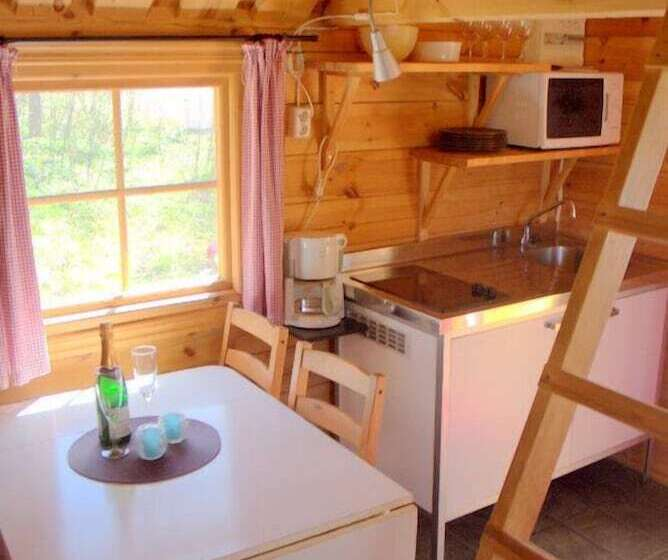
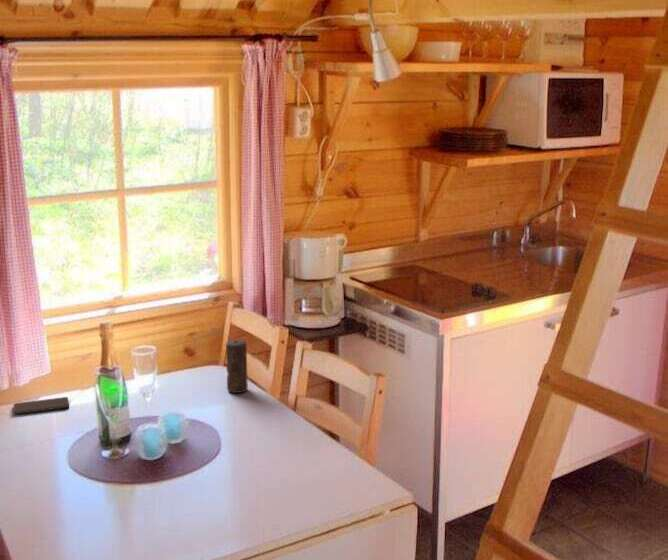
+ candle [225,339,249,394]
+ smartphone [12,396,70,415]
